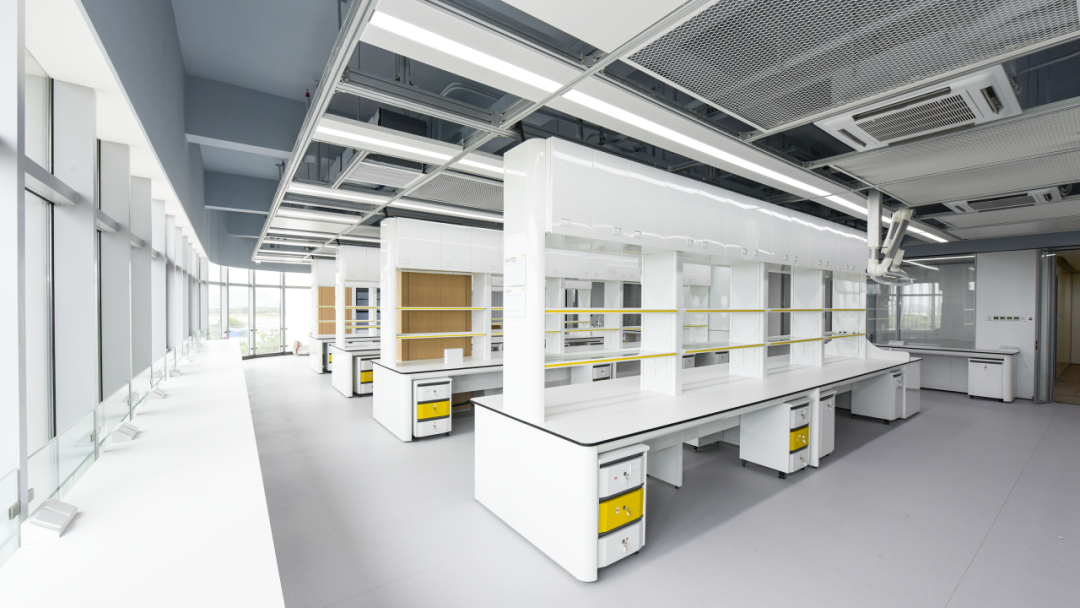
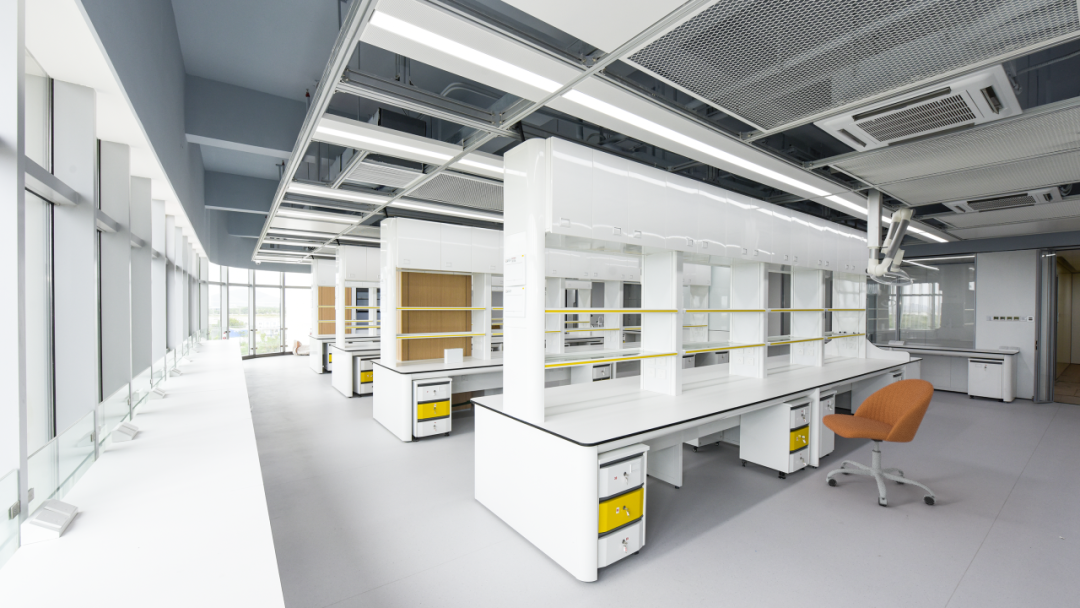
+ office chair [822,378,937,507]
